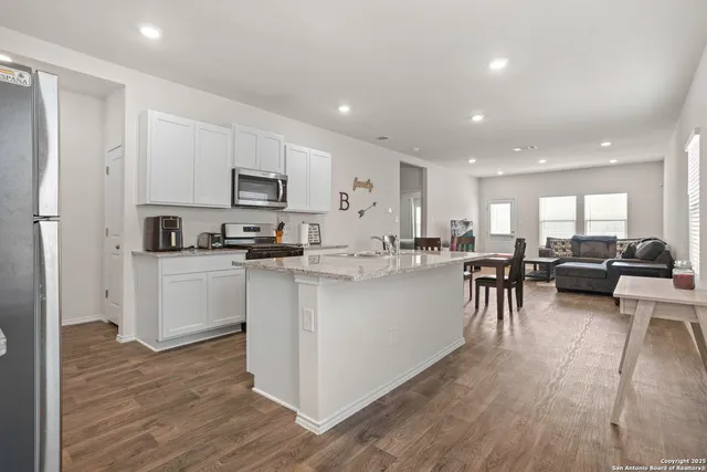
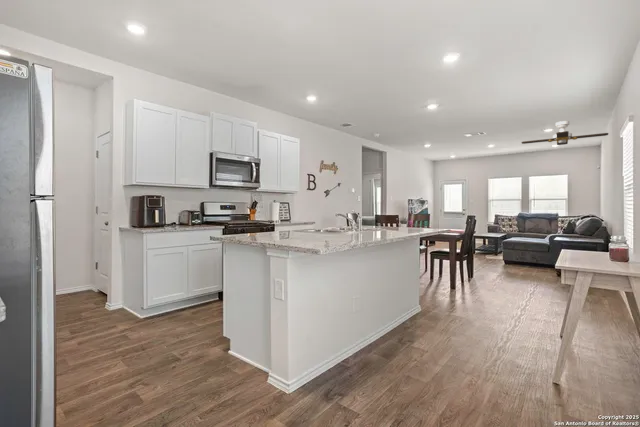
+ ceiling fan [521,120,609,146]
